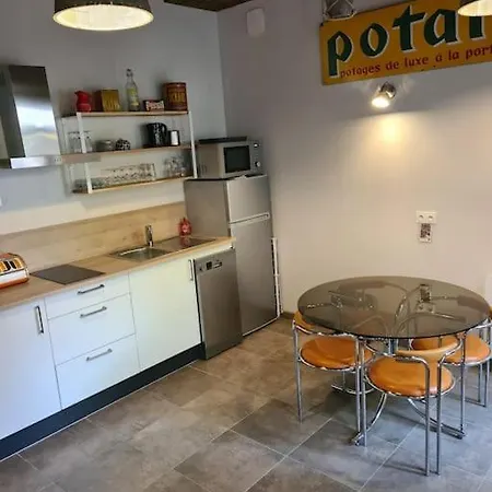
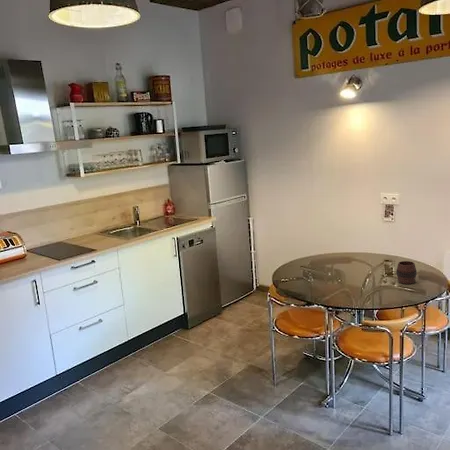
+ cup [395,260,418,285]
